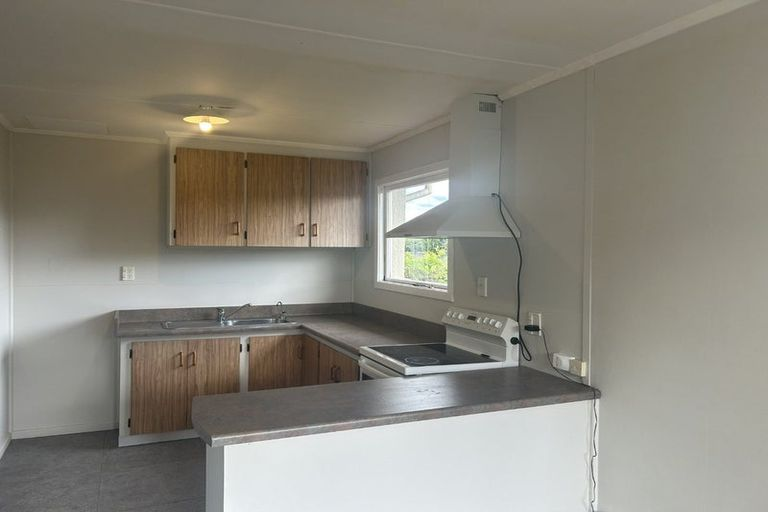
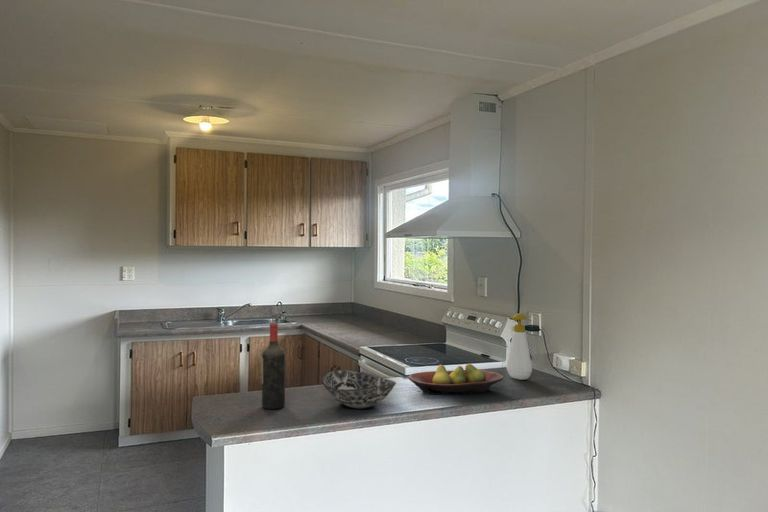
+ wine bottle [261,322,286,410]
+ soap bottle [505,312,533,381]
+ fruit bowl [408,363,504,396]
+ bowl [321,369,397,410]
